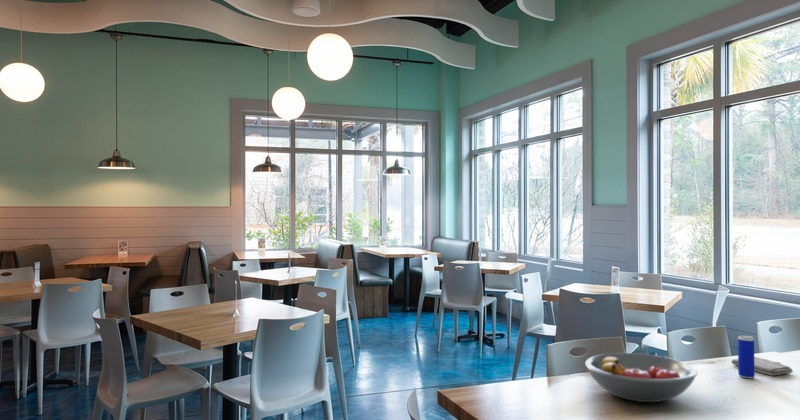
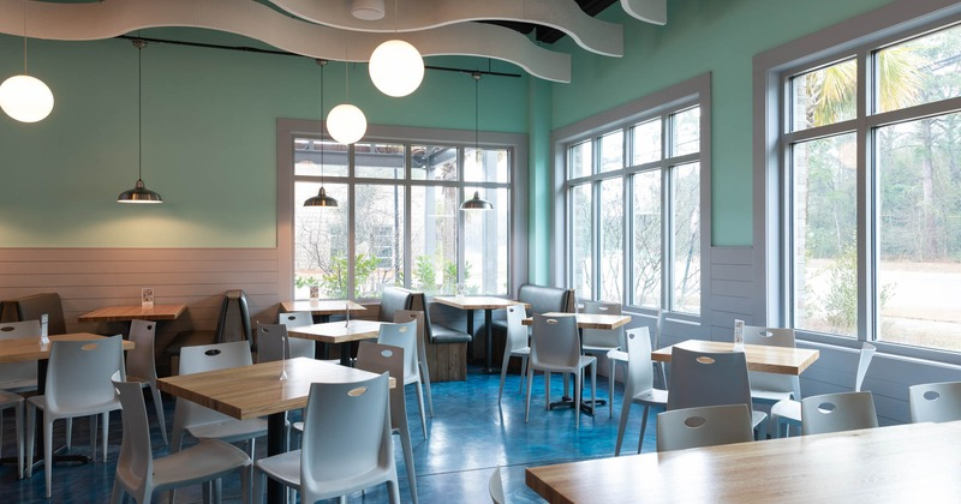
- washcloth [730,356,794,377]
- beverage can [737,334,756,379]
- fruit bowl [584,352,698,403]
